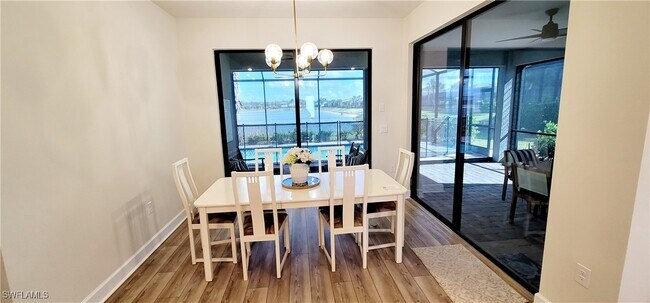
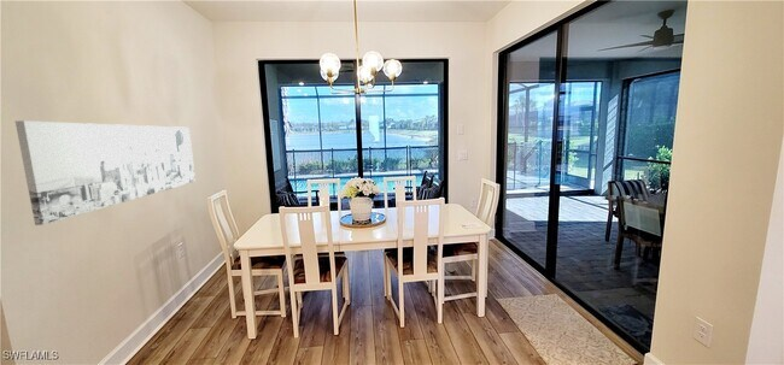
+ wall art [14,119,197,226]
